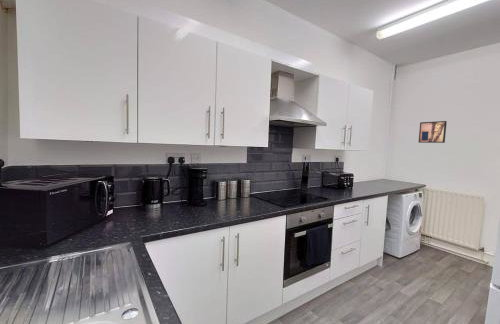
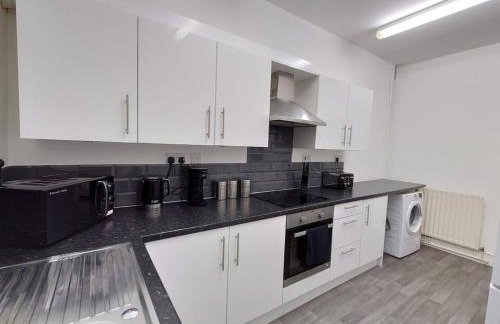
- wall art [418,120,448,144]
